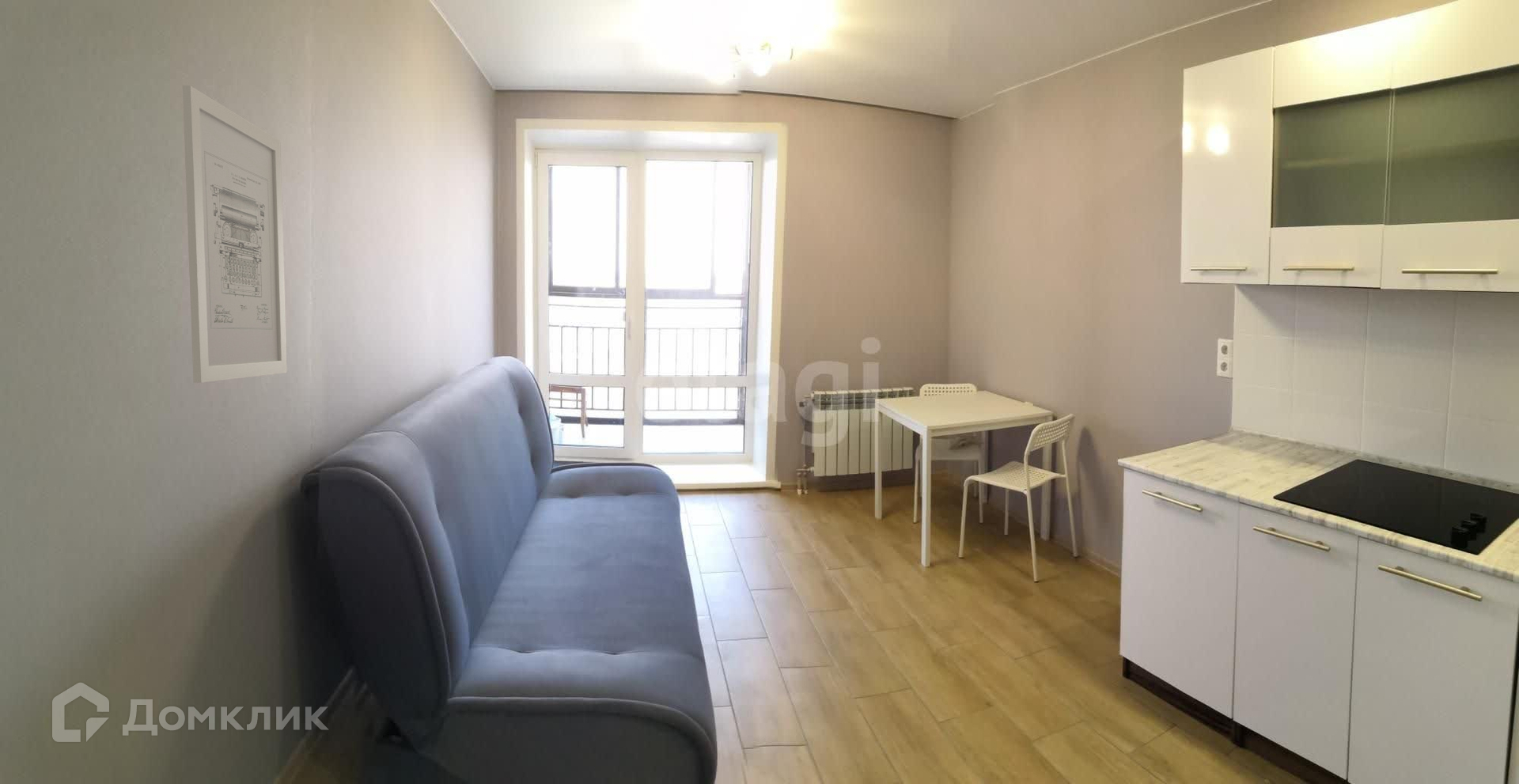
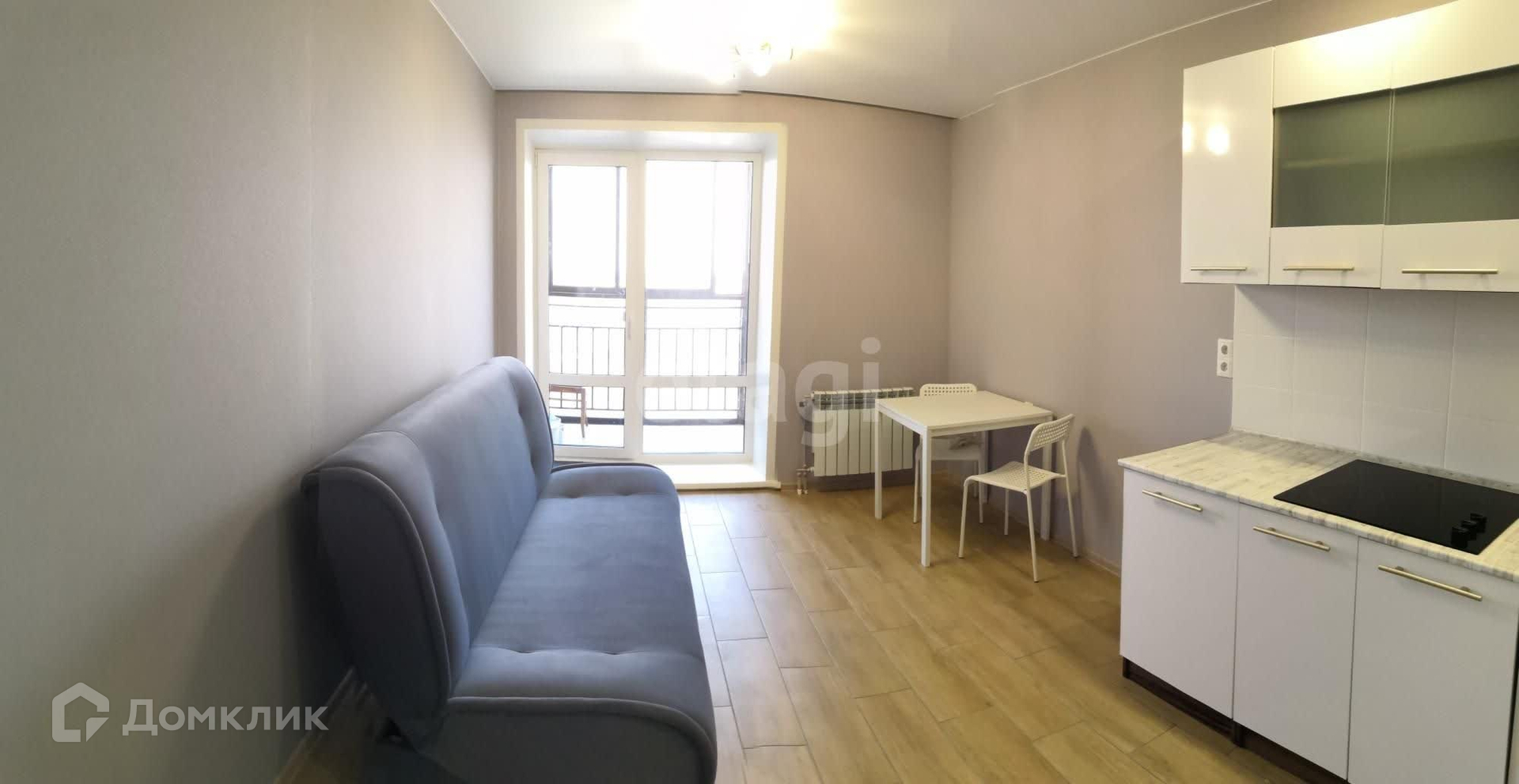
- wall art [182,85,288,384]
